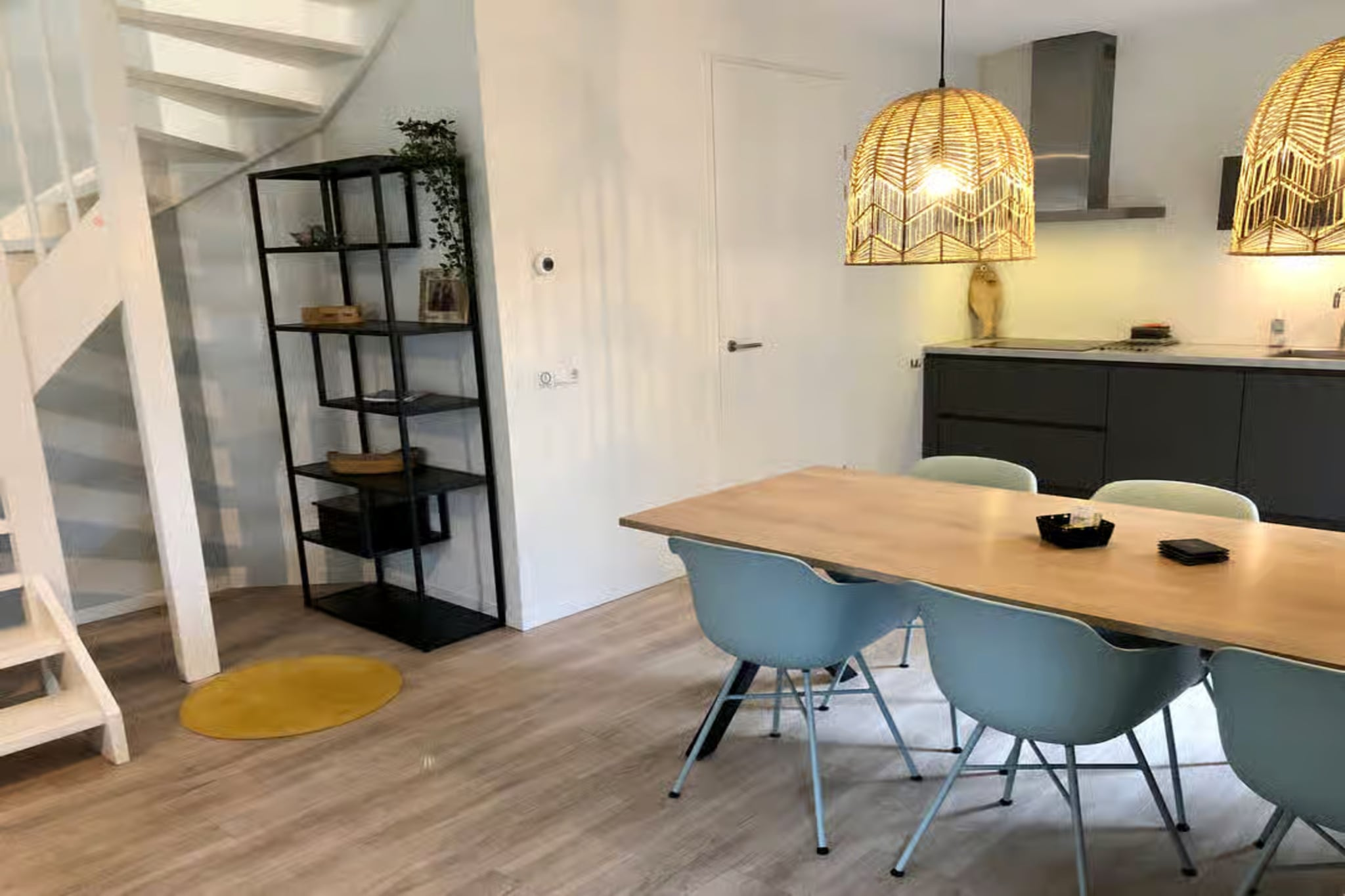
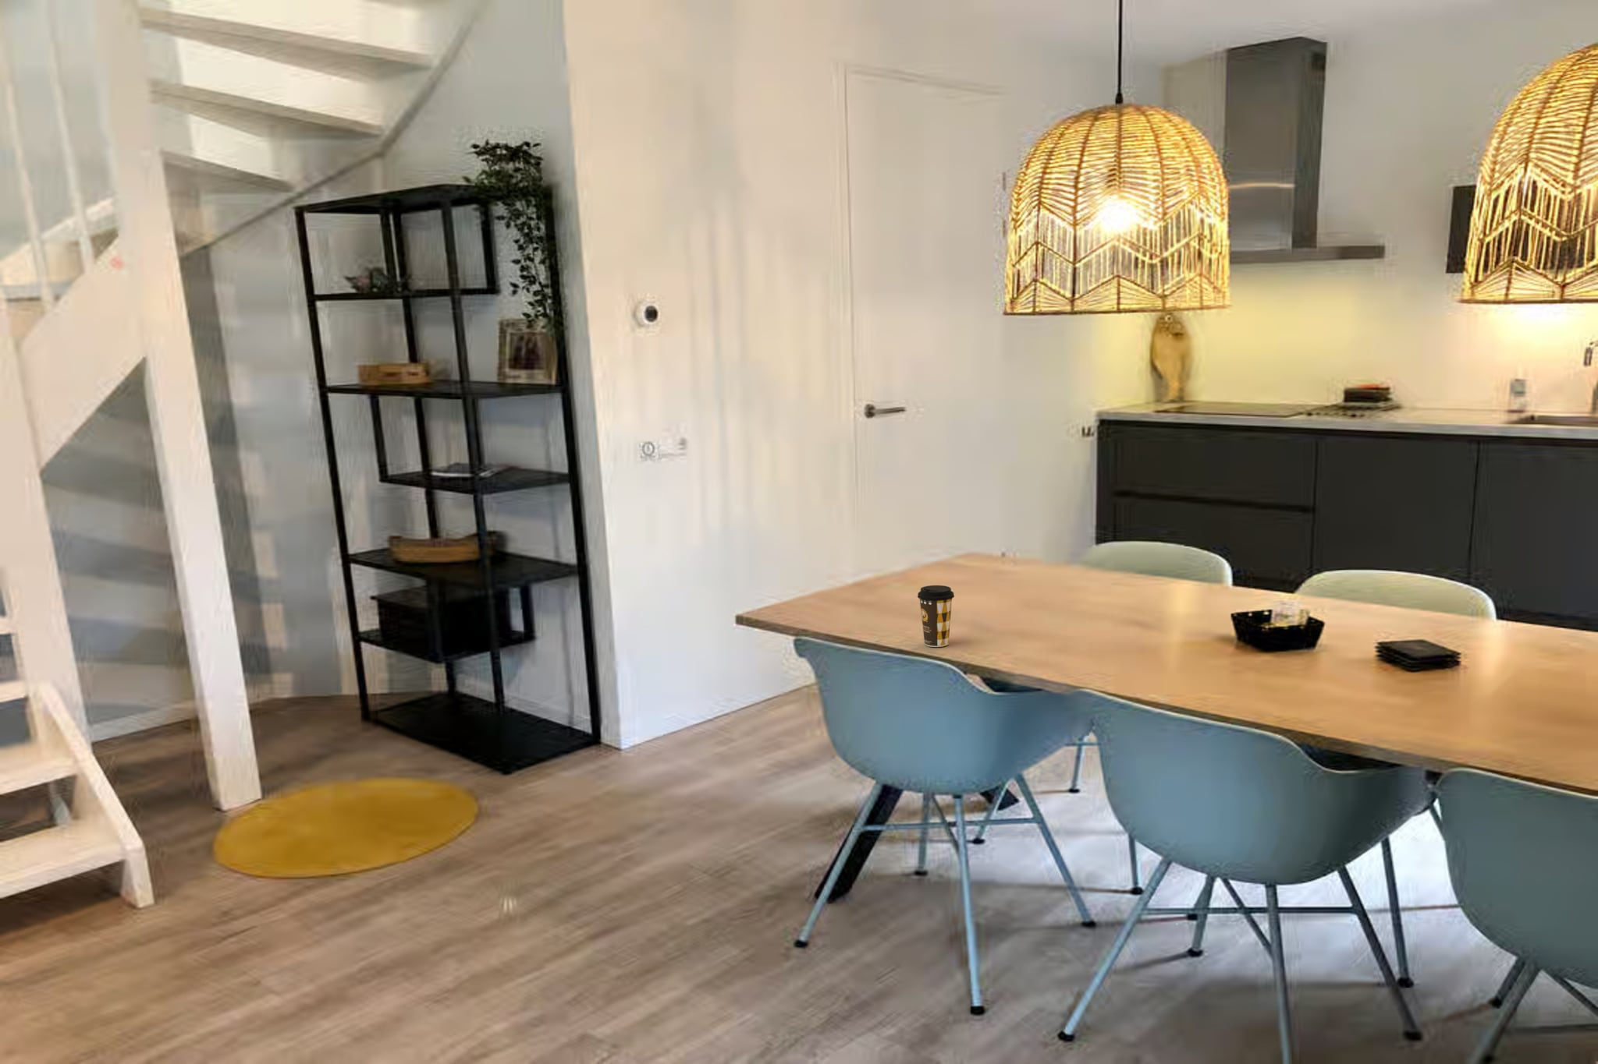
+ coffee cup [917,584,955,647]
